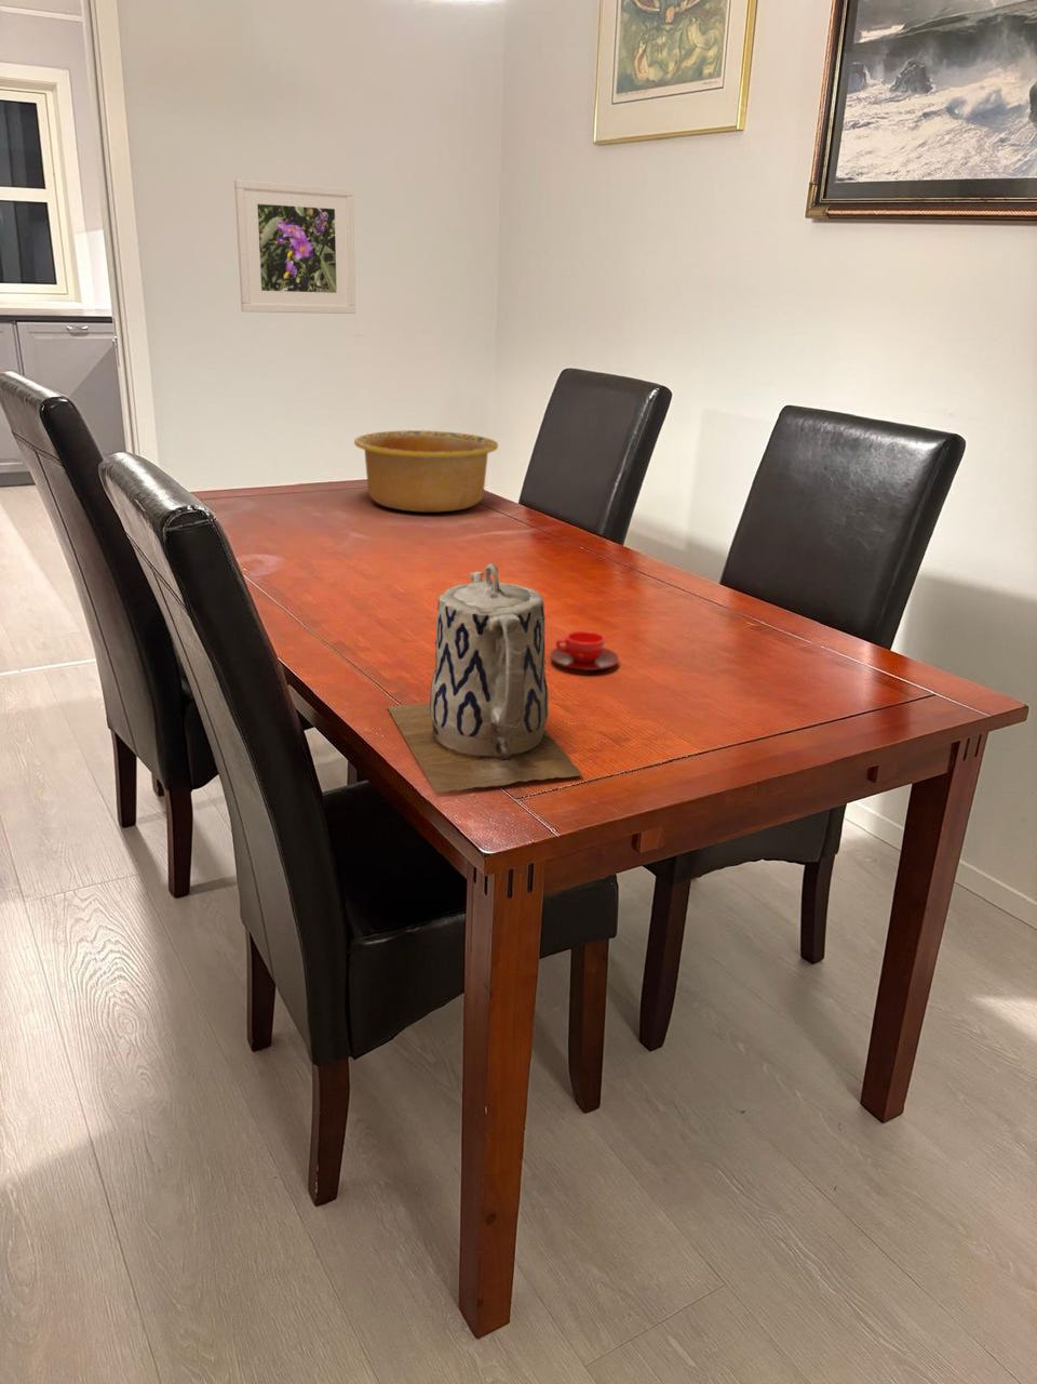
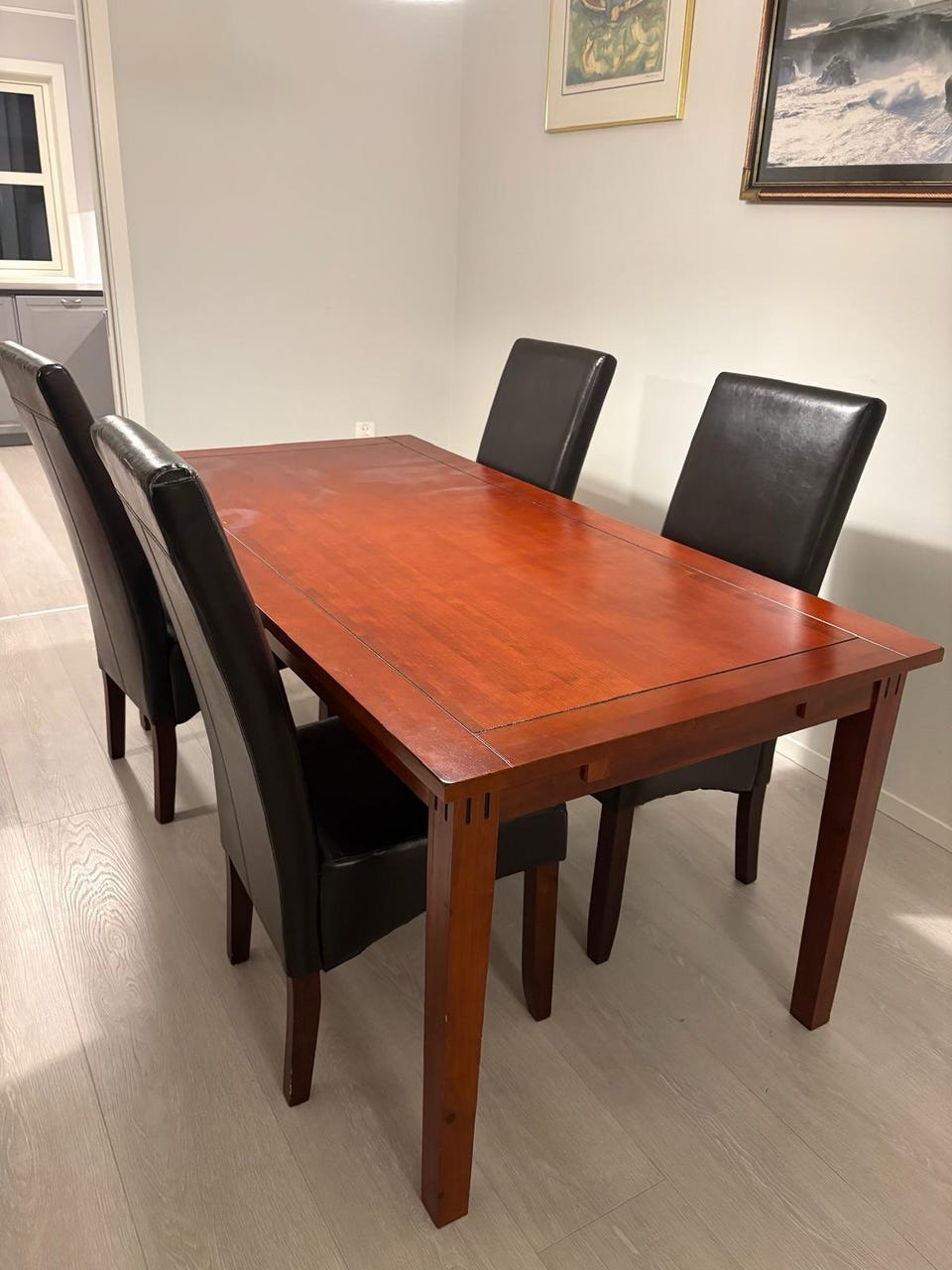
- teacup [549,630,620,671]
- bowl [353,429,499,512]
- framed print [233,179,356,315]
- teapot [387,562,584,793]
